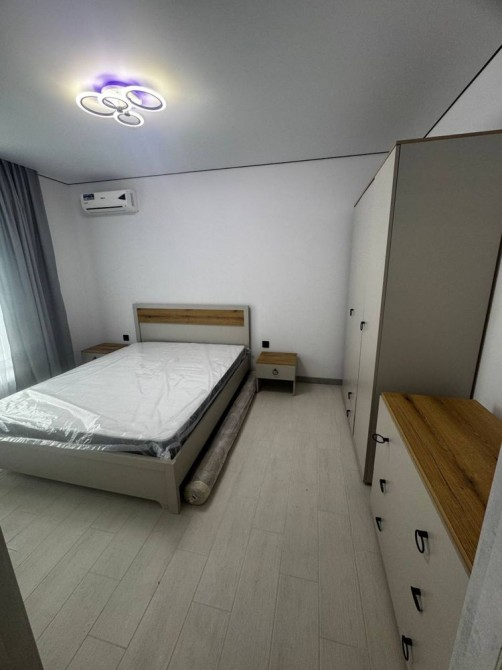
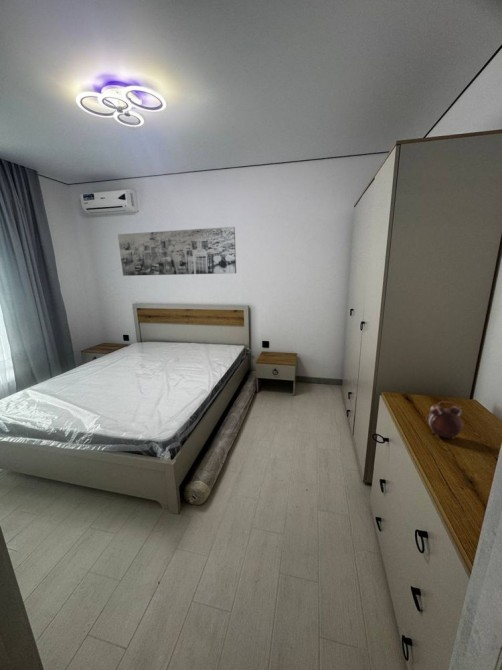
+ alarm clock [427,400,464,440]
+ wall art [117,226,237,277]
